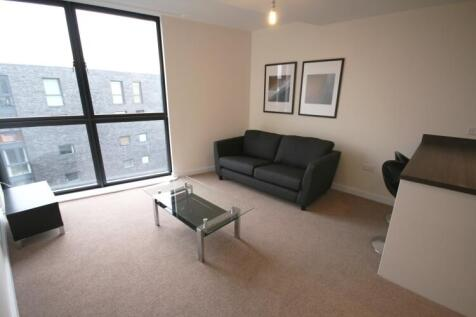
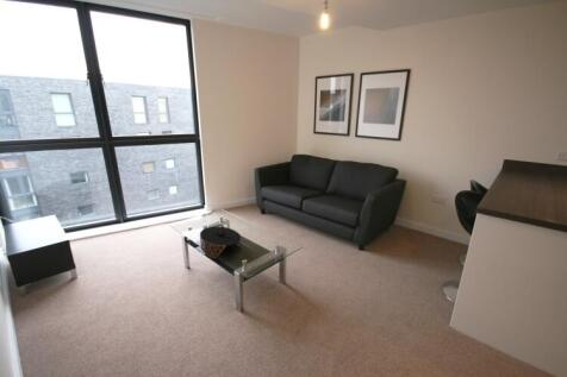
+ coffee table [199,225,242,259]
